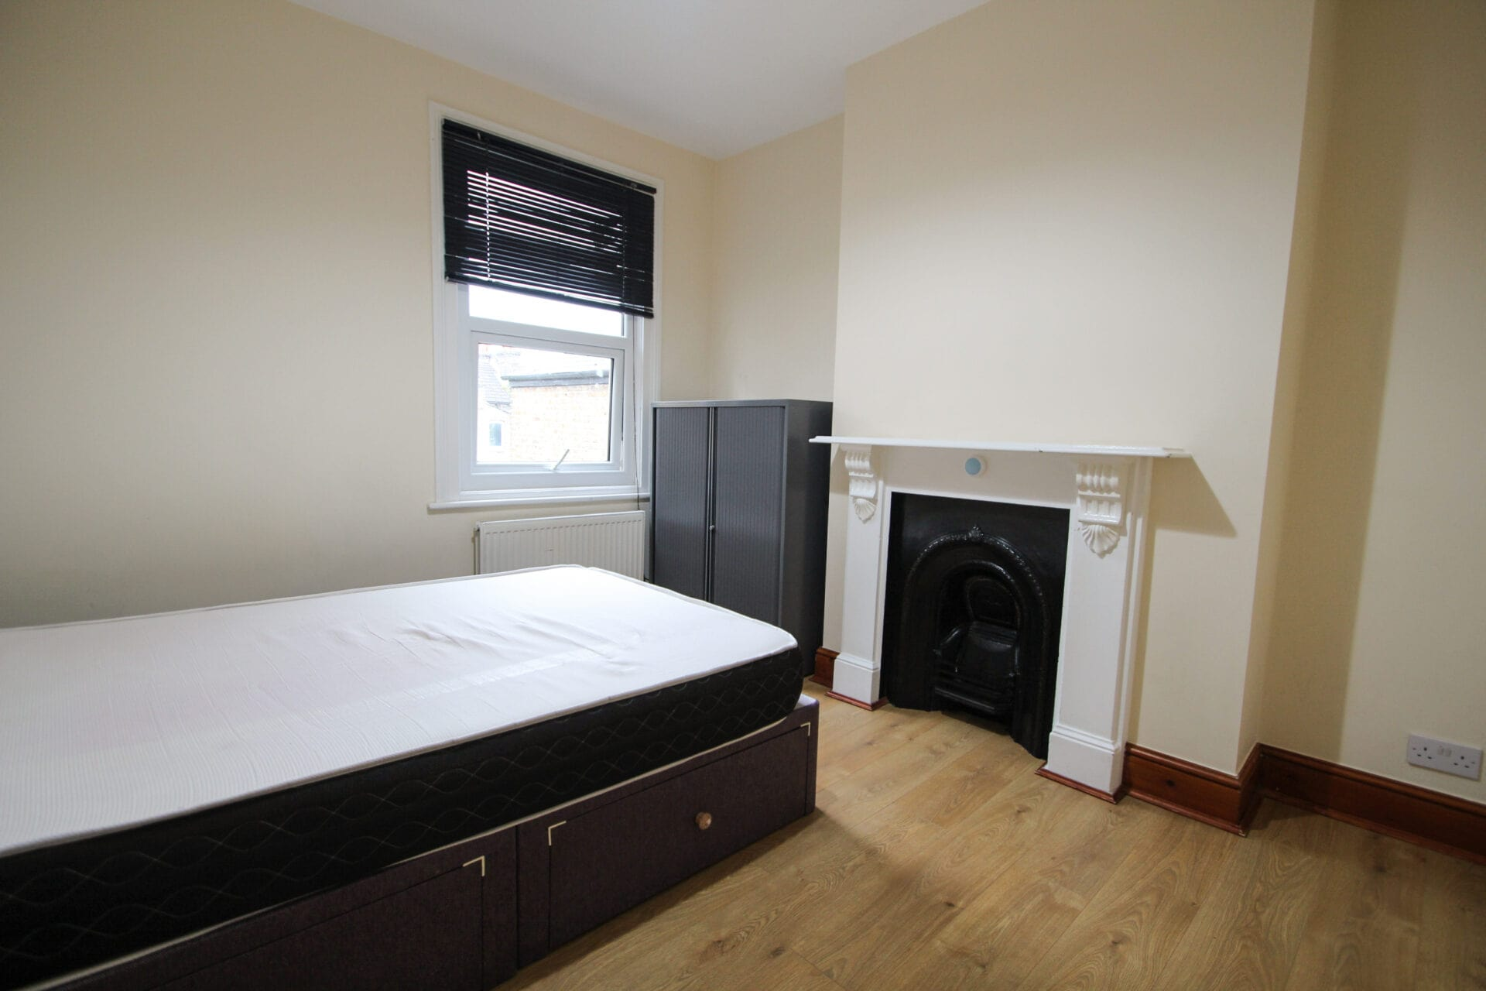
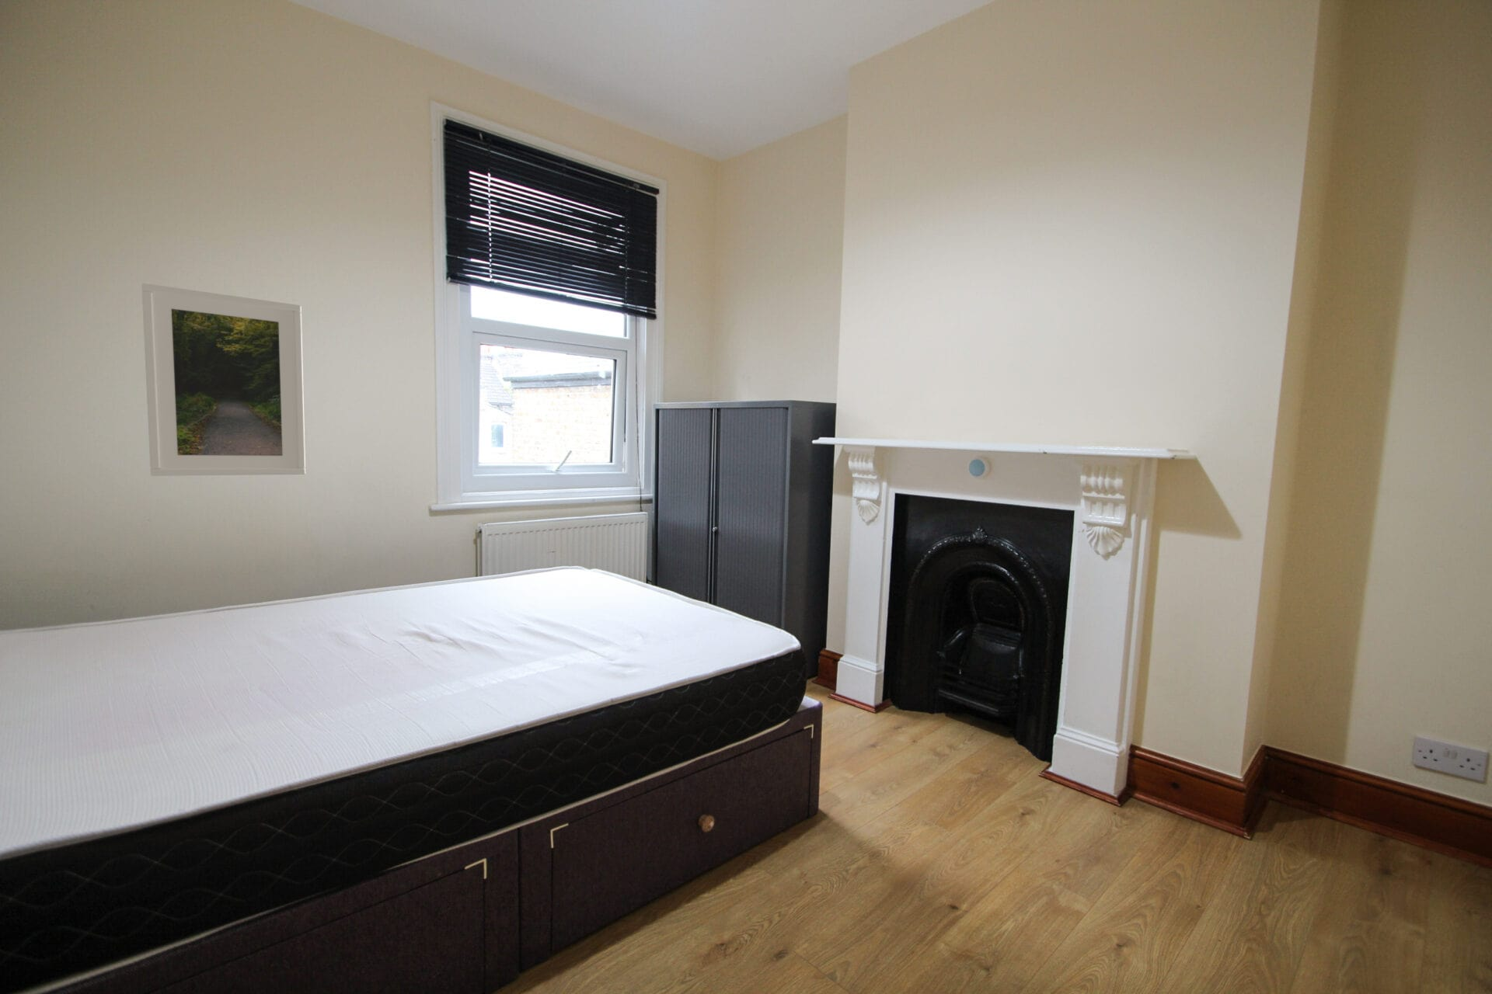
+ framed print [141,283,306,477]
